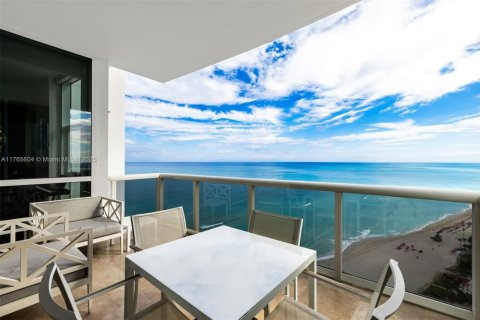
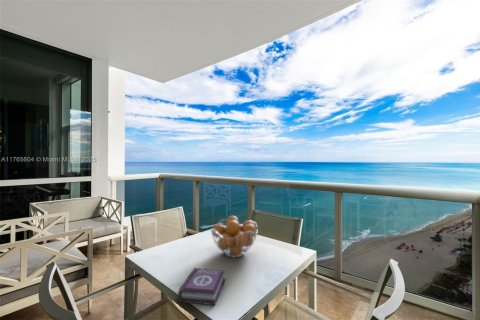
+ book [177,266,226,306]
+ fruit basket [210,215,259,258]
